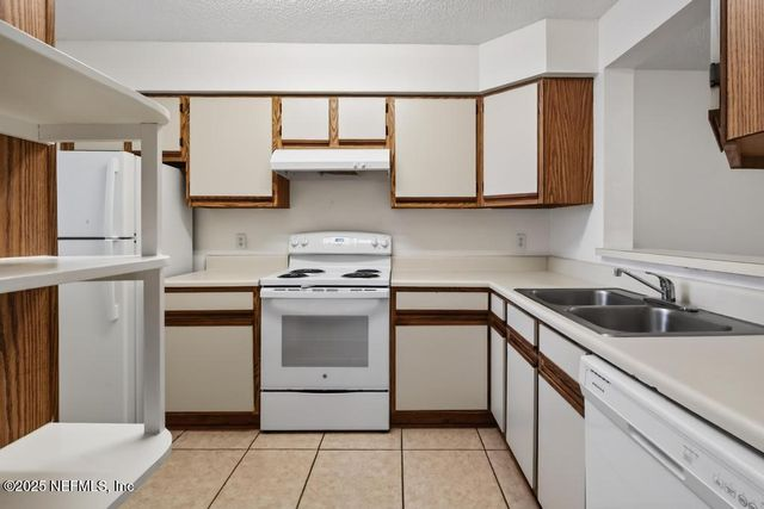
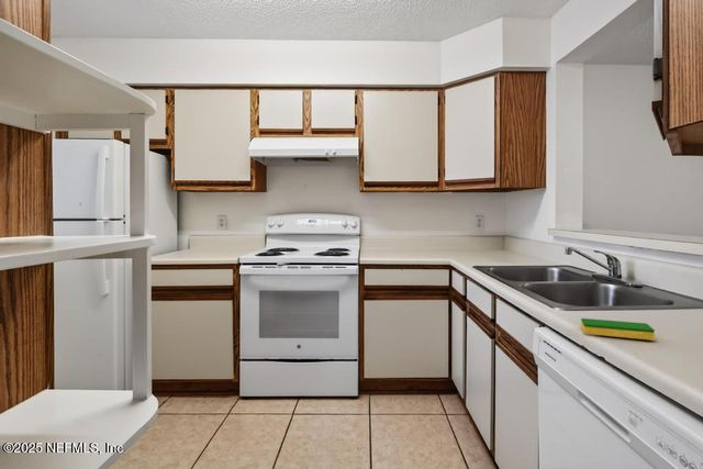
+ dish sponge [580,317,656,342]
